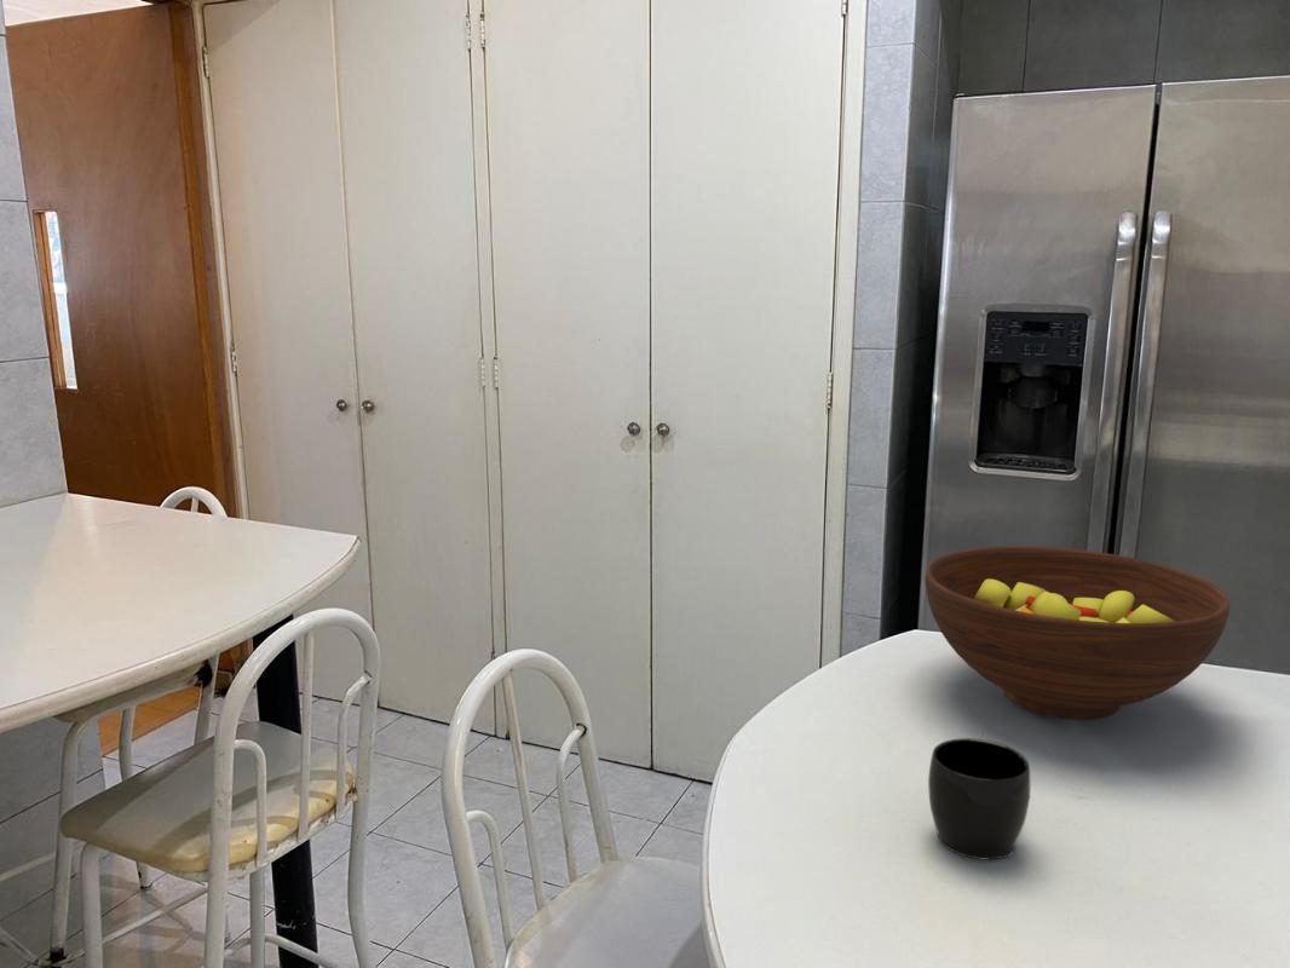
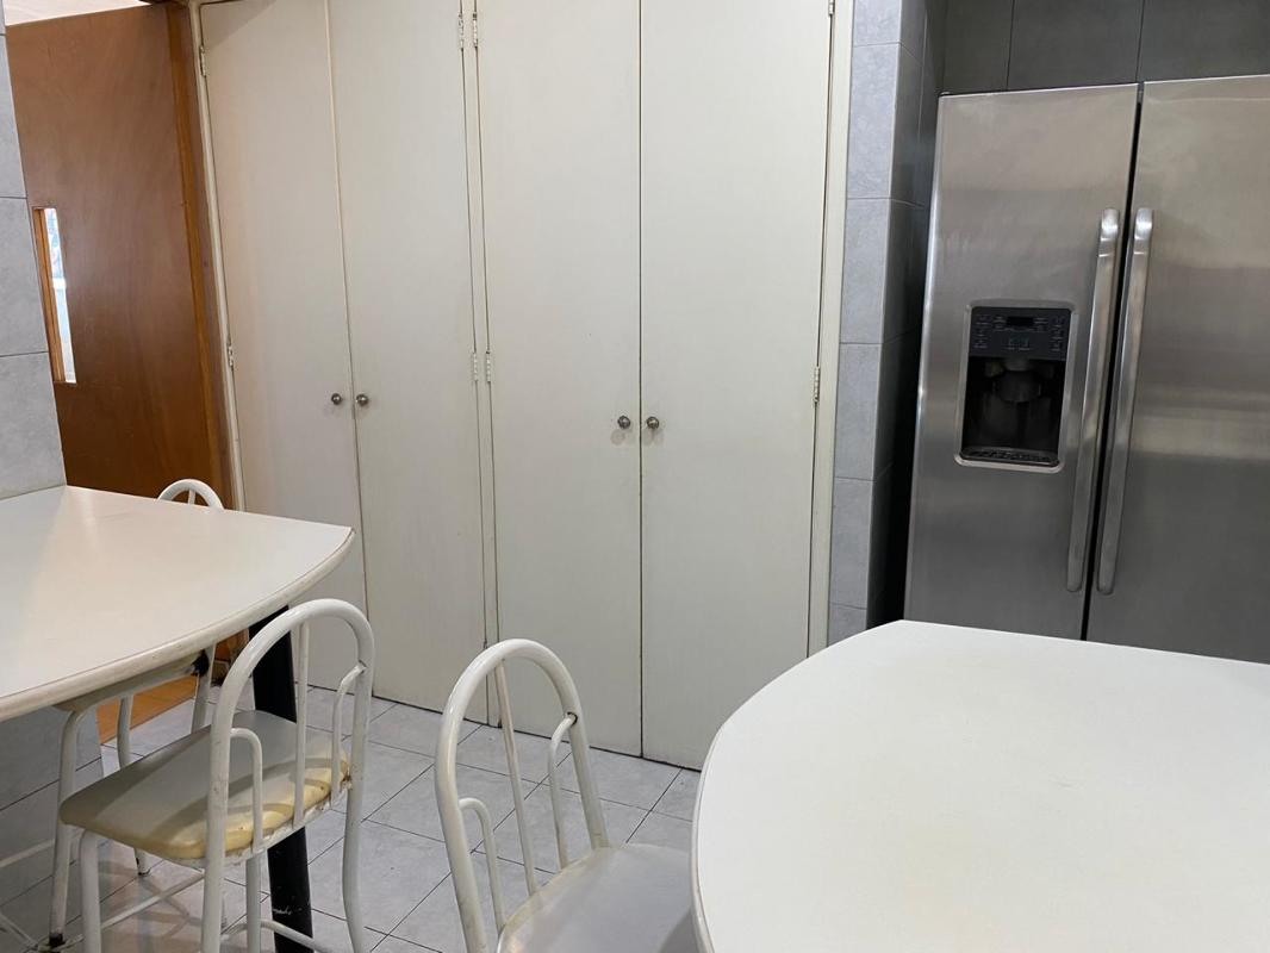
- mug [927,737,1031,860]
- fruit bowl [923,546,1231,721]
